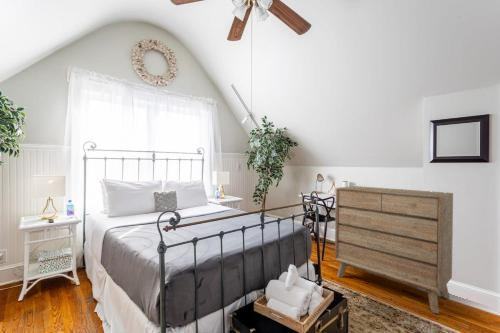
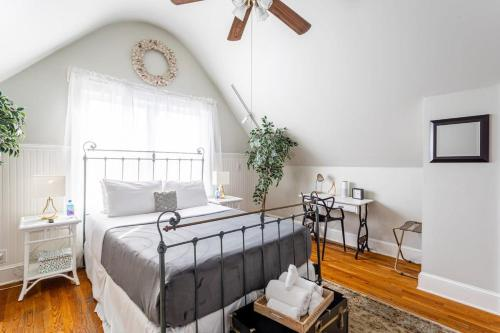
- dresser [334,185,454,315]
